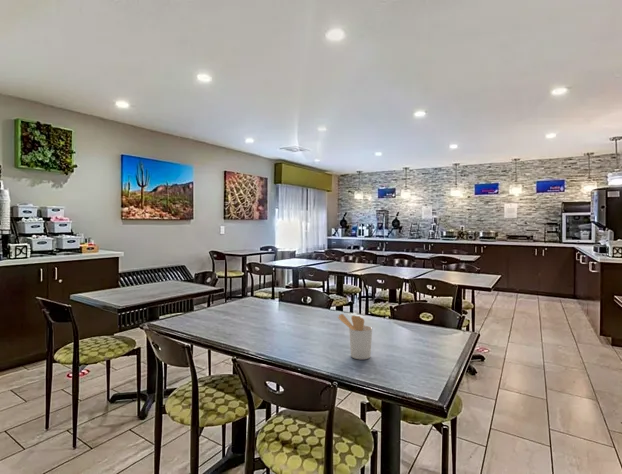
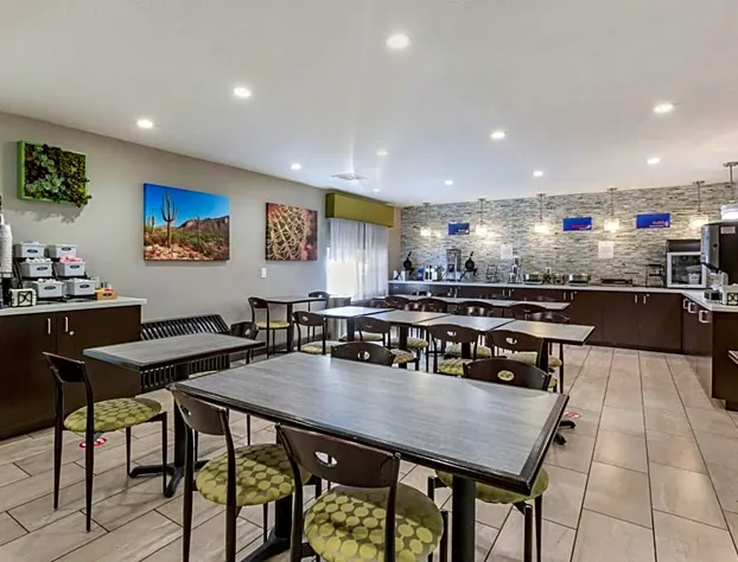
- utensil holder [337,313,373,360]
